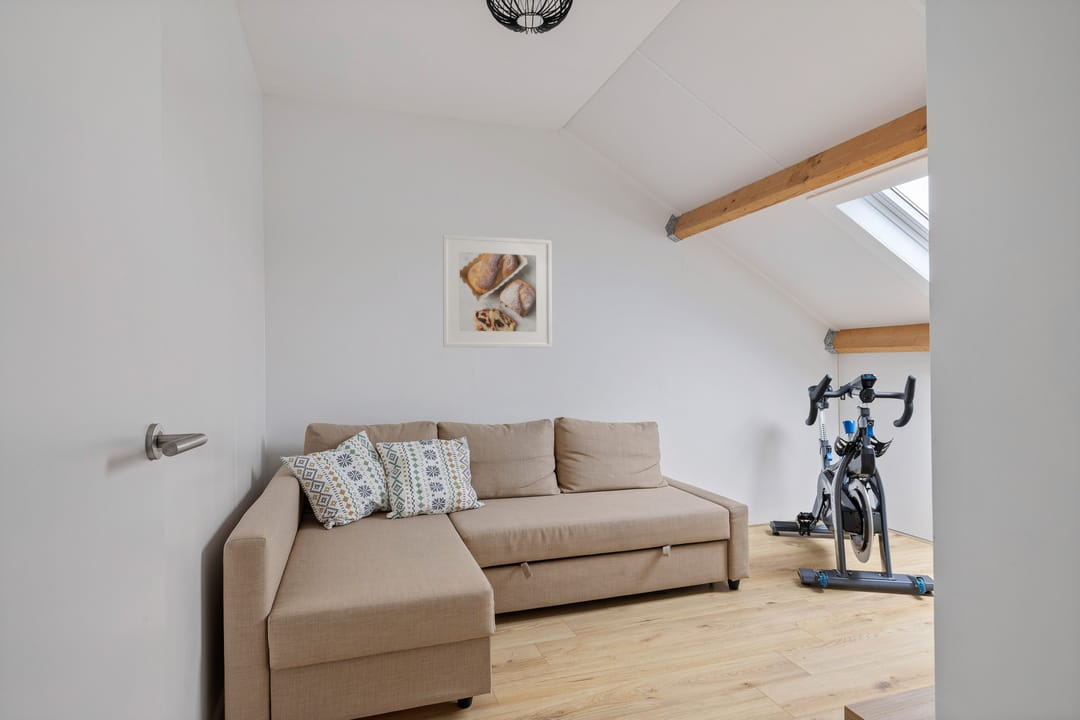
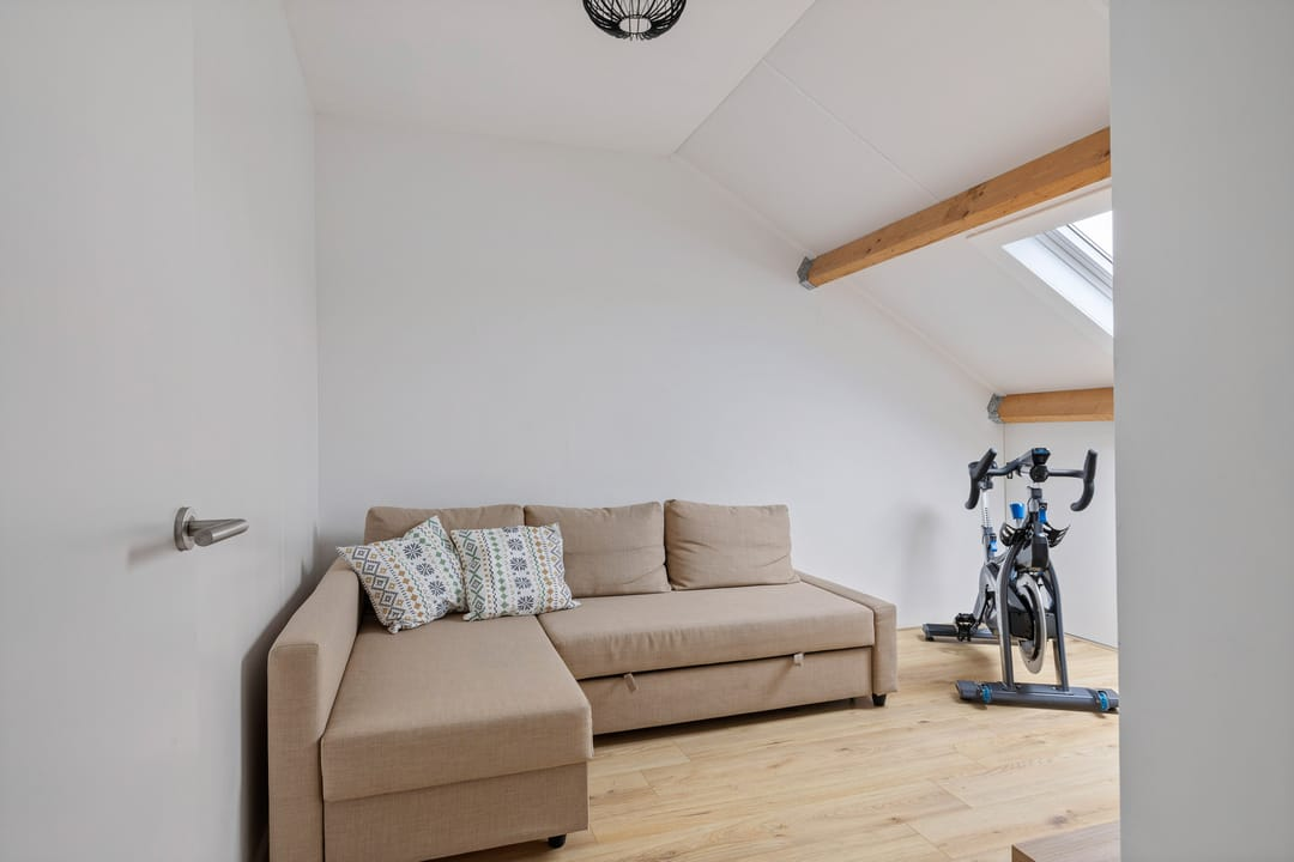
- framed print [442,234,553,349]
